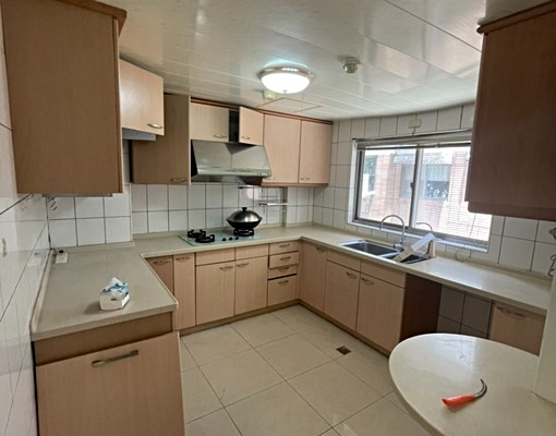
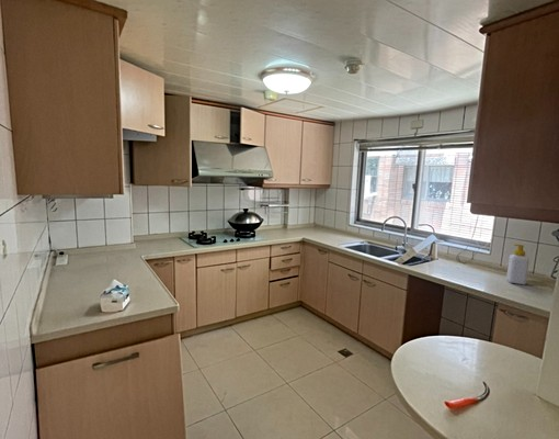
+ soap bottle [505,243,531,285]
